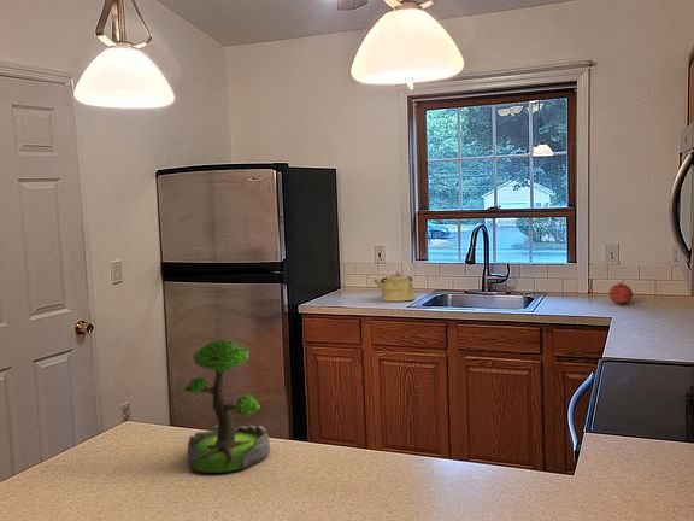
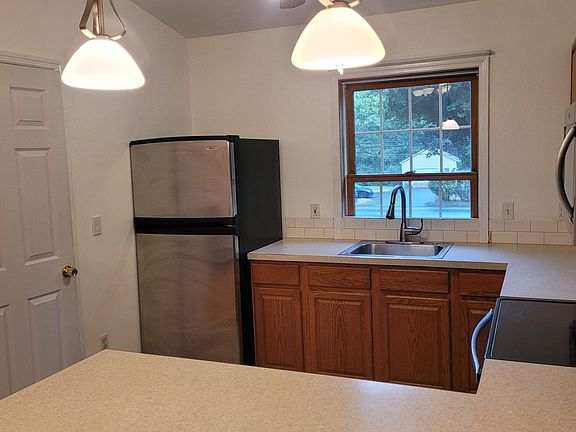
- kettle [372,271,417,303]
- plant [182,338,271,474]
- fruit [608,281,634,305]
